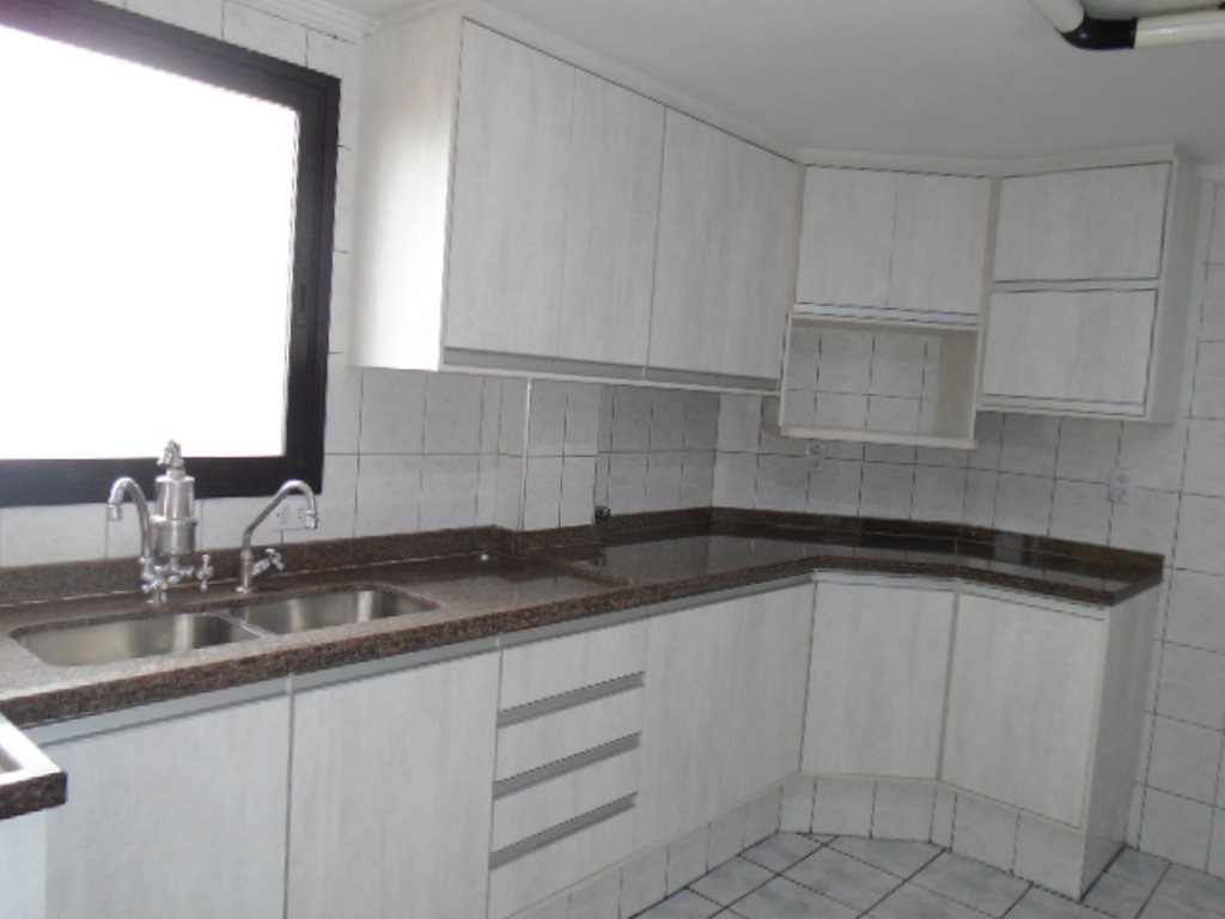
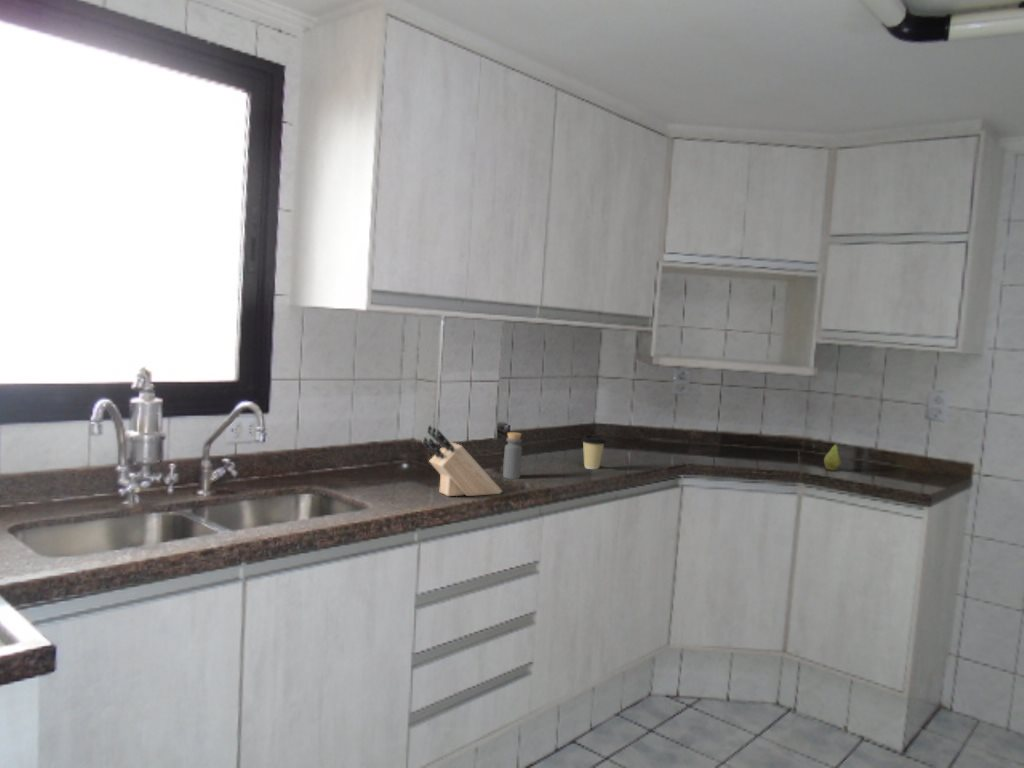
+ knife block [422,424,503,497]
+ fruit [823,441,842,472]
+ bottle [502,431,523,480]
+ coffee cup [581,434,607,470]
